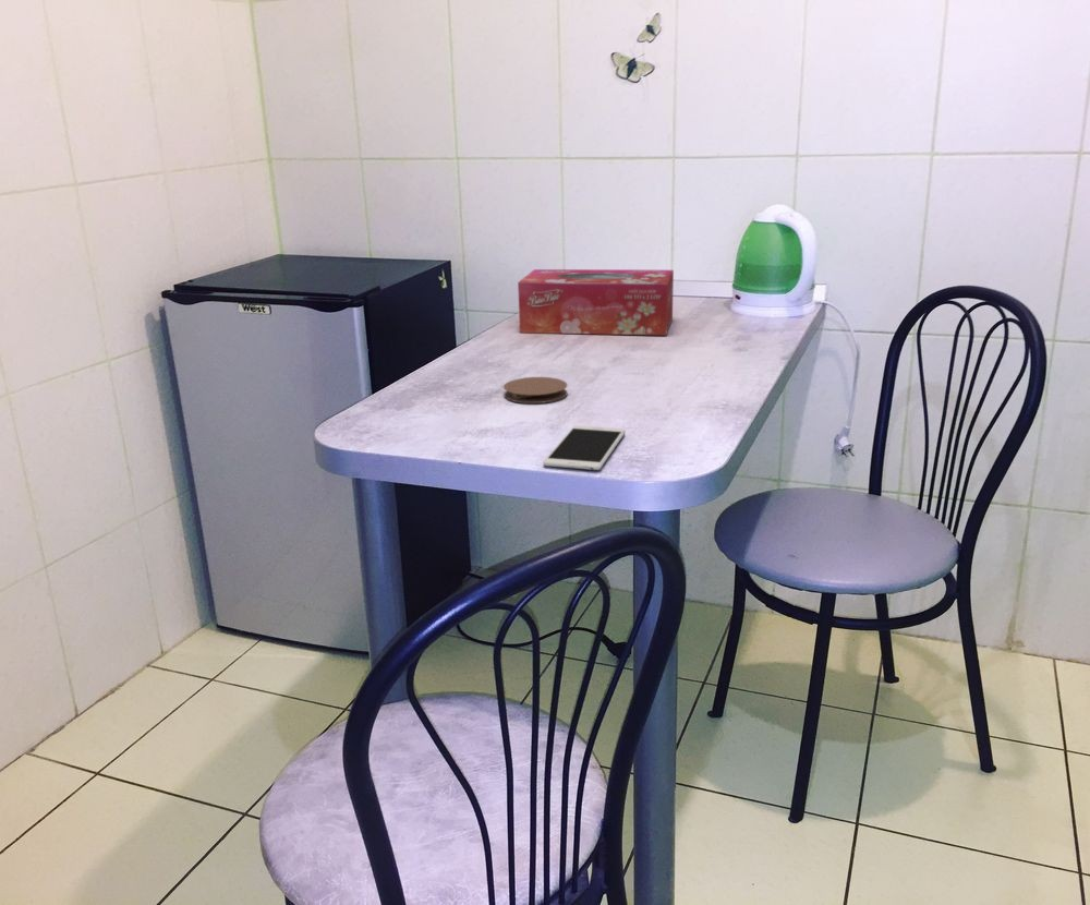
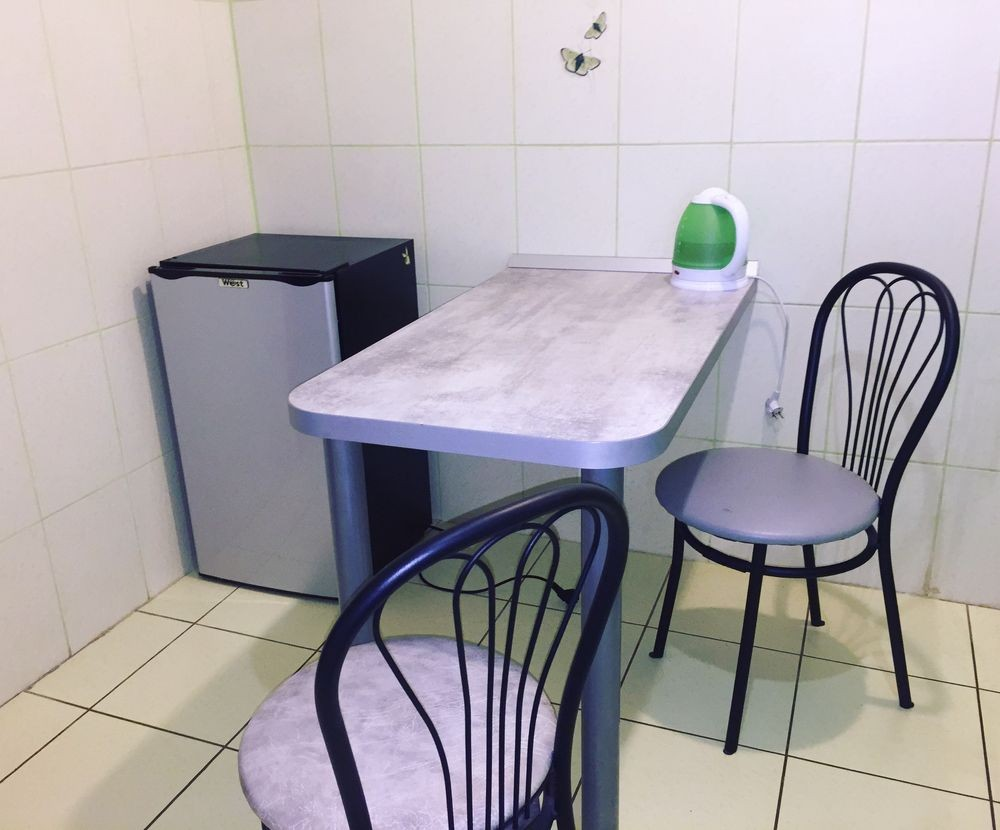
- smartphone [542,424,627,471]
- tissue box [517,268,675,336]
- coaster [502,376,569,405]
